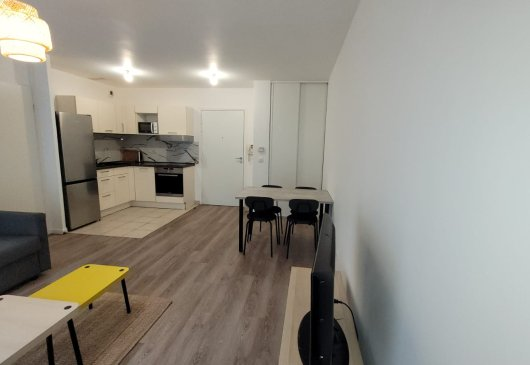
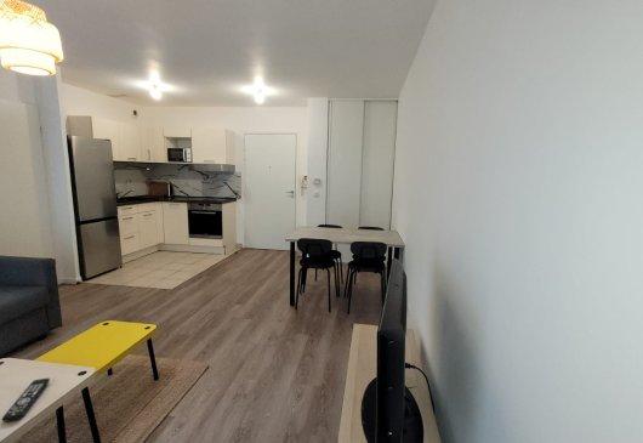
+ remote control [1,377,51,424]
